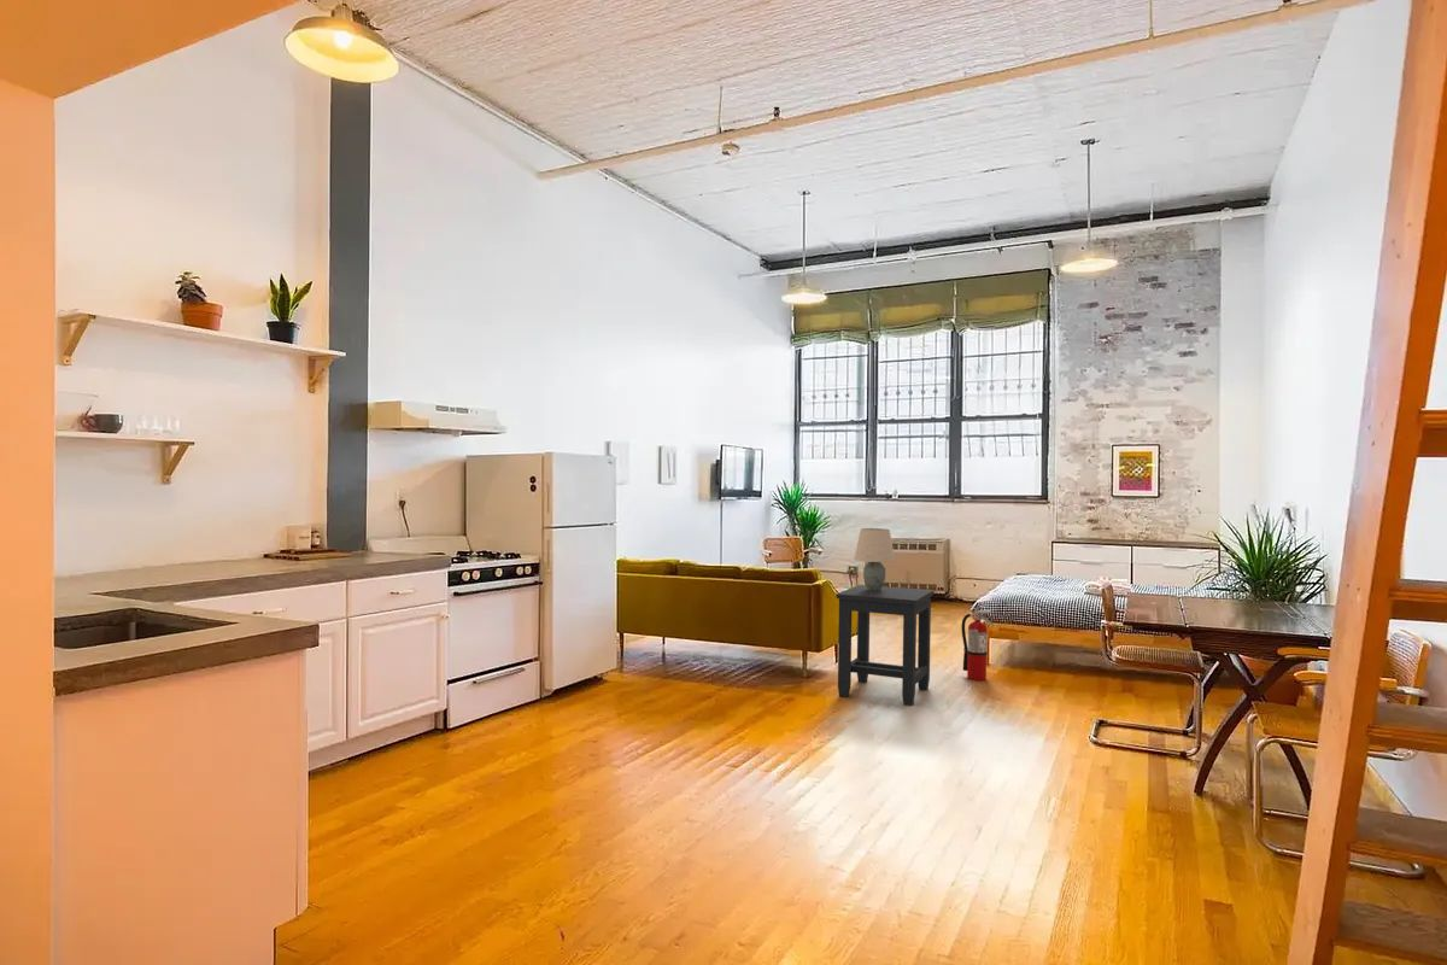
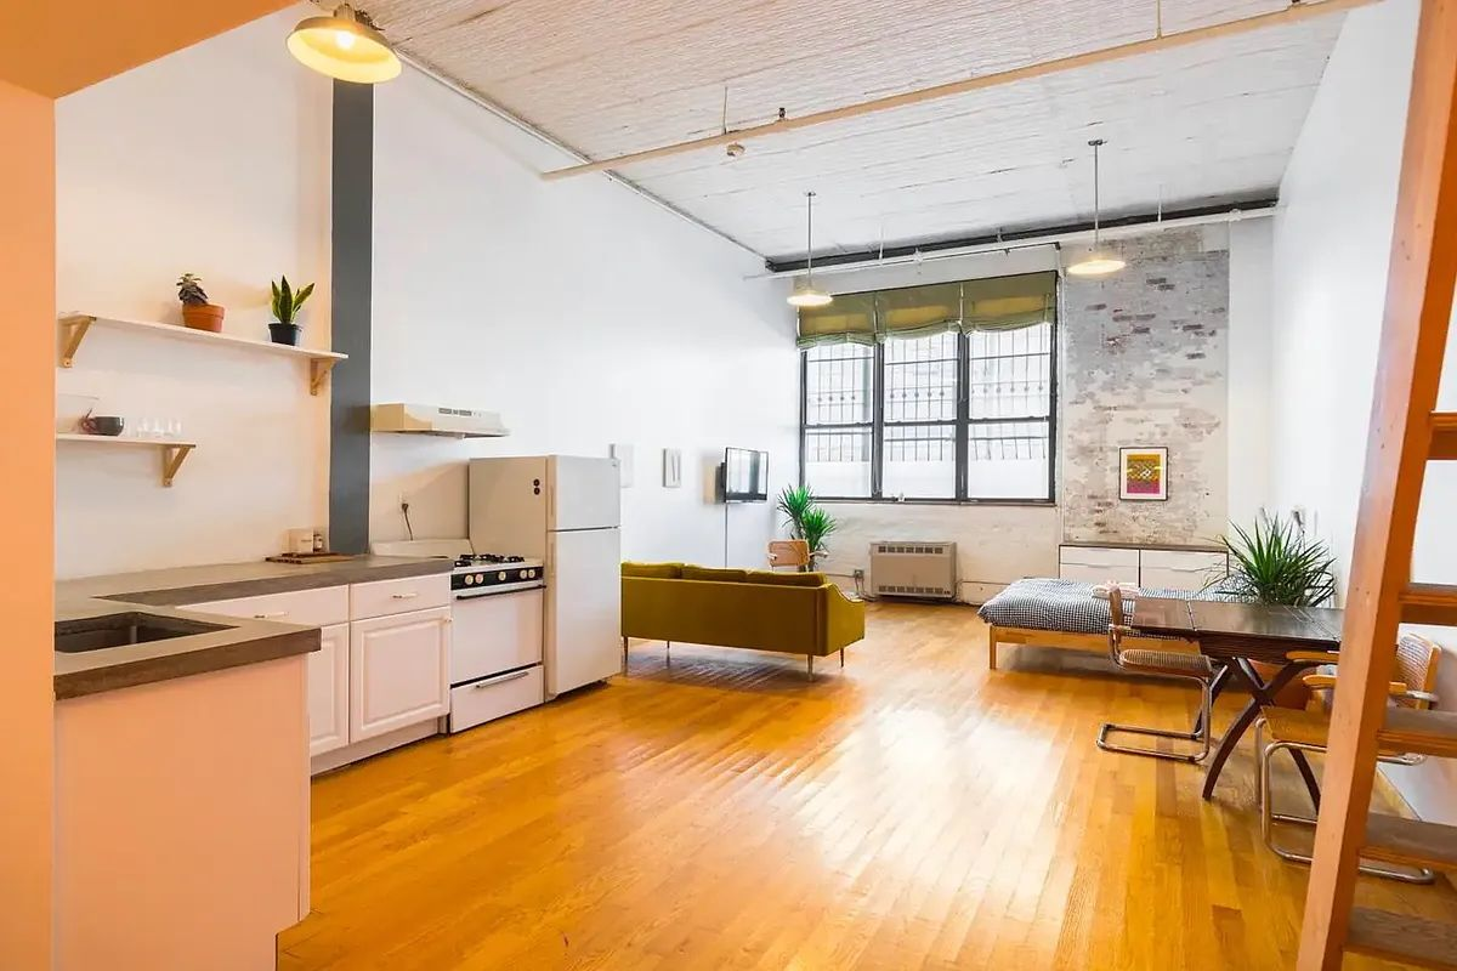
- table lamp [853,527,896,591]
- fire extinguisher [960,607,995,682]
- side table [834,584,935,707]
